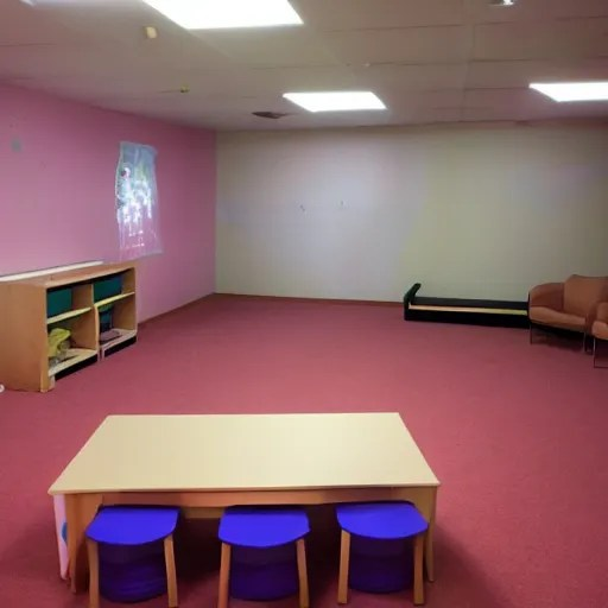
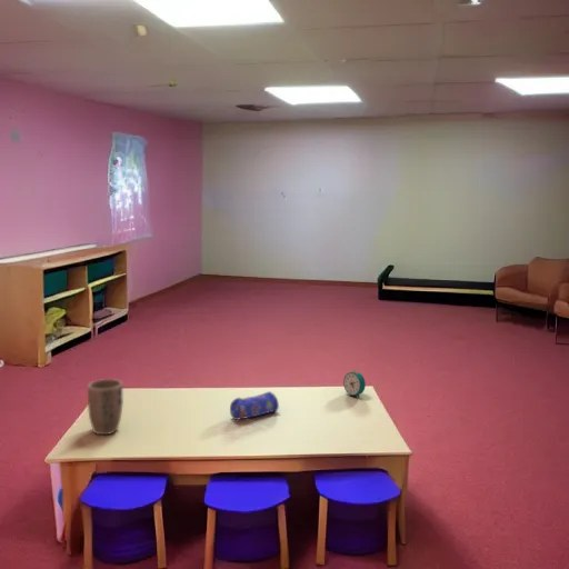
+ alarm clock [342,370,367,399]
+ plant pot [87,378,124,436]
+ pencil case [229,390,280,421]
